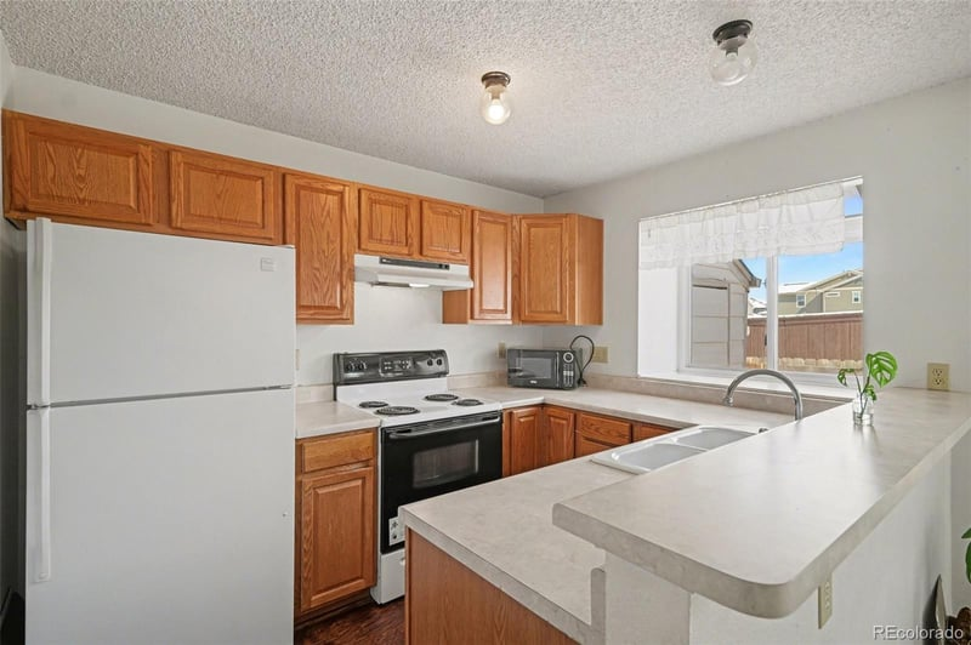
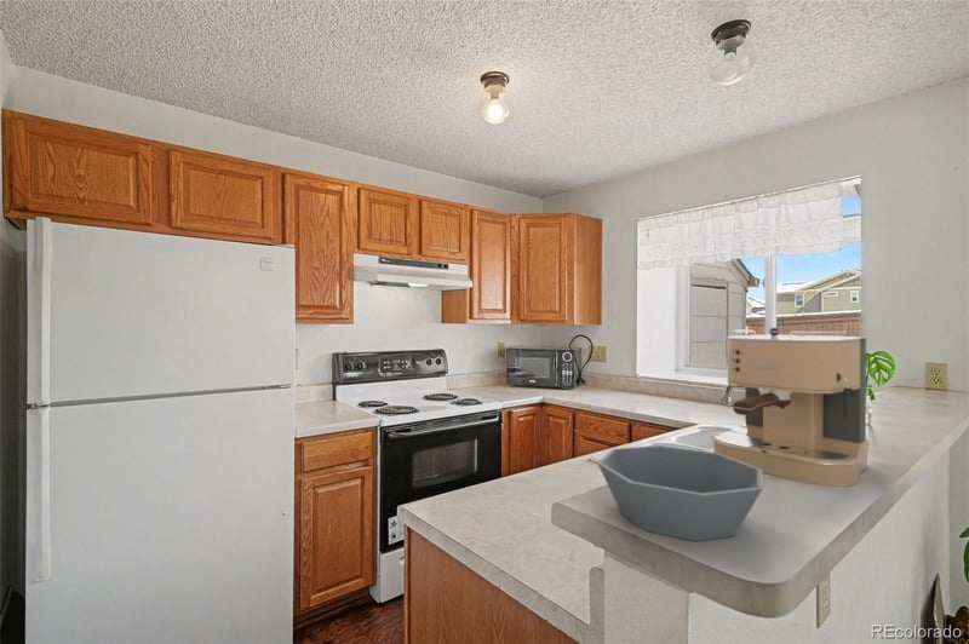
+ bowl [596,444,764,542]
+ coffee maker [710,327,871,488]
